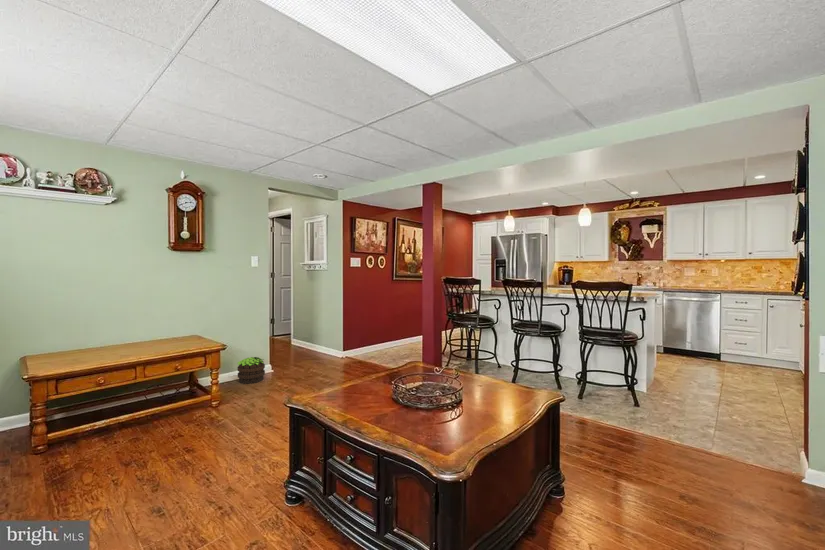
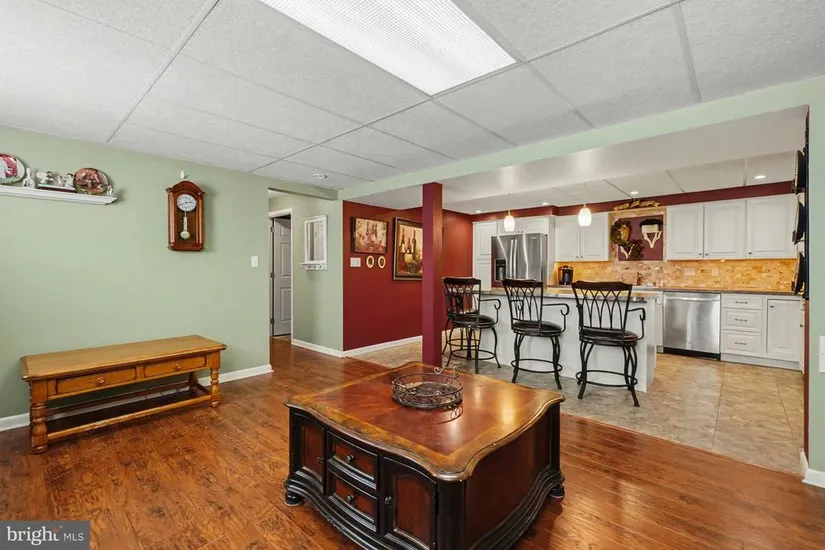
- potted plant [236,356,266,385]
